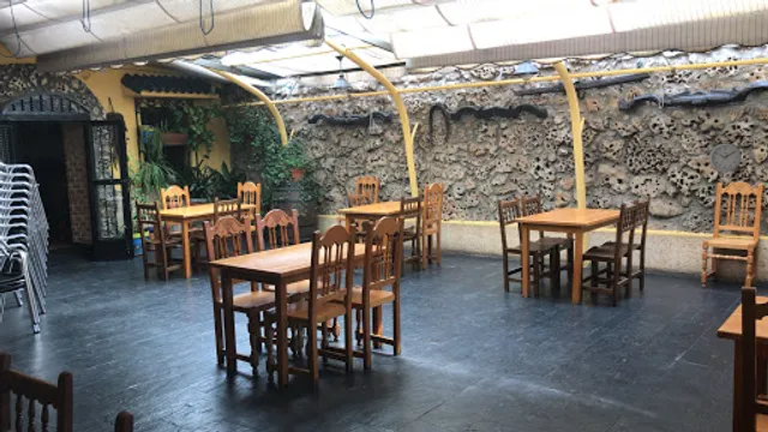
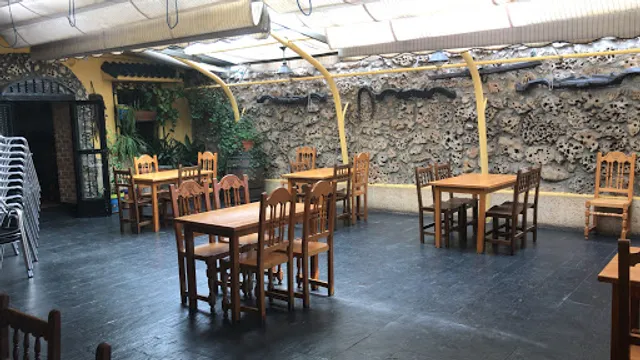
- wall clock [708,142,743,173]
